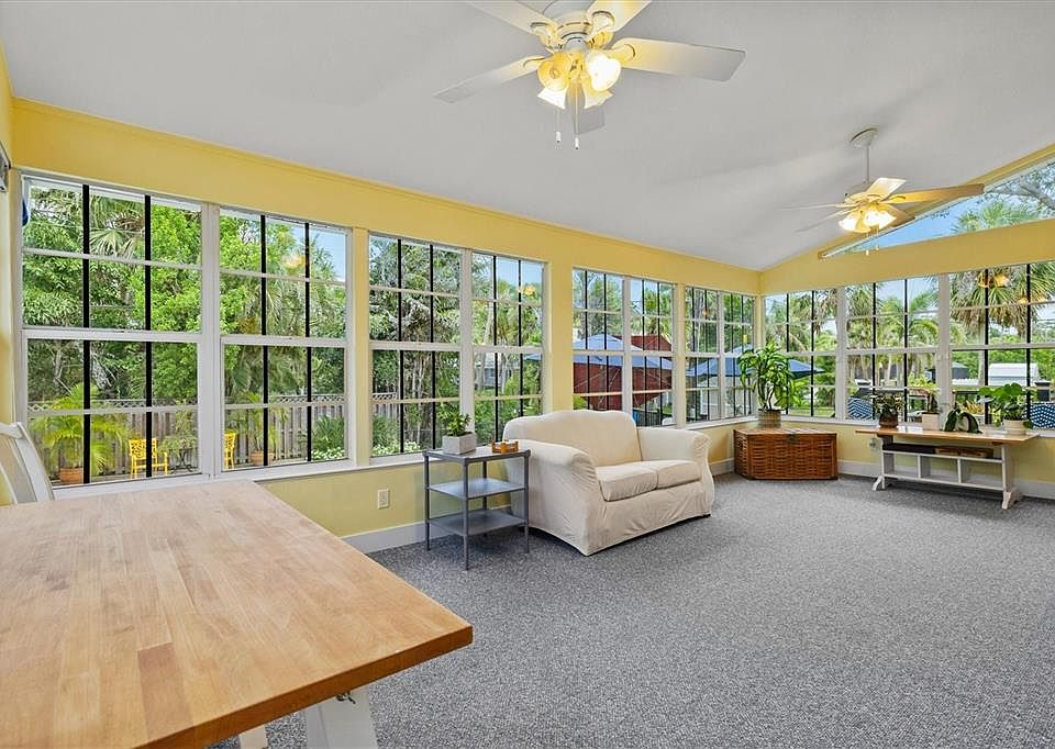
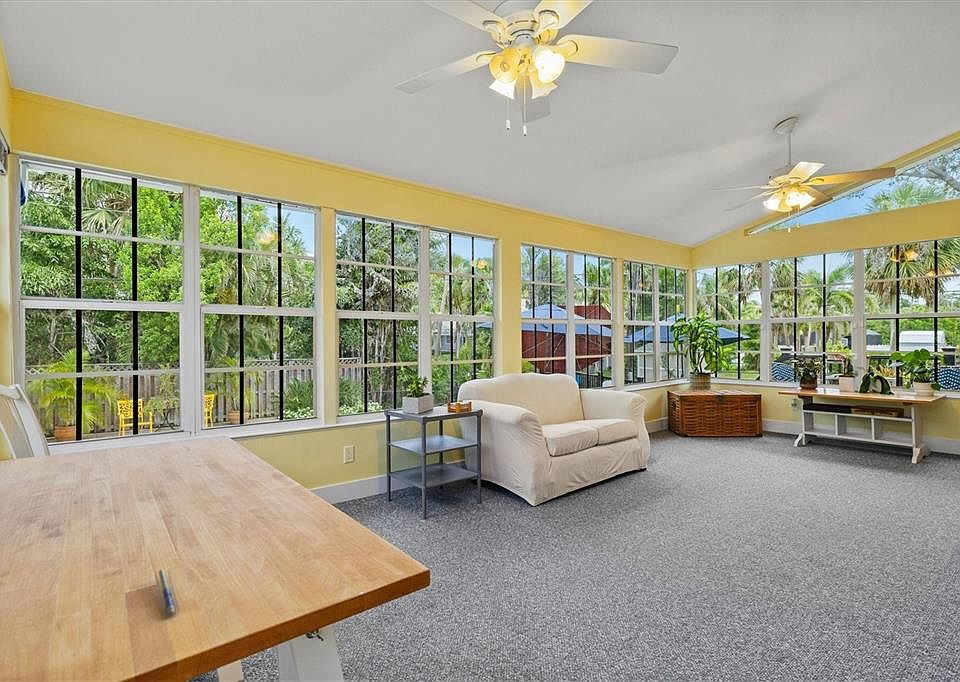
+ pen [154,569,181,618]
